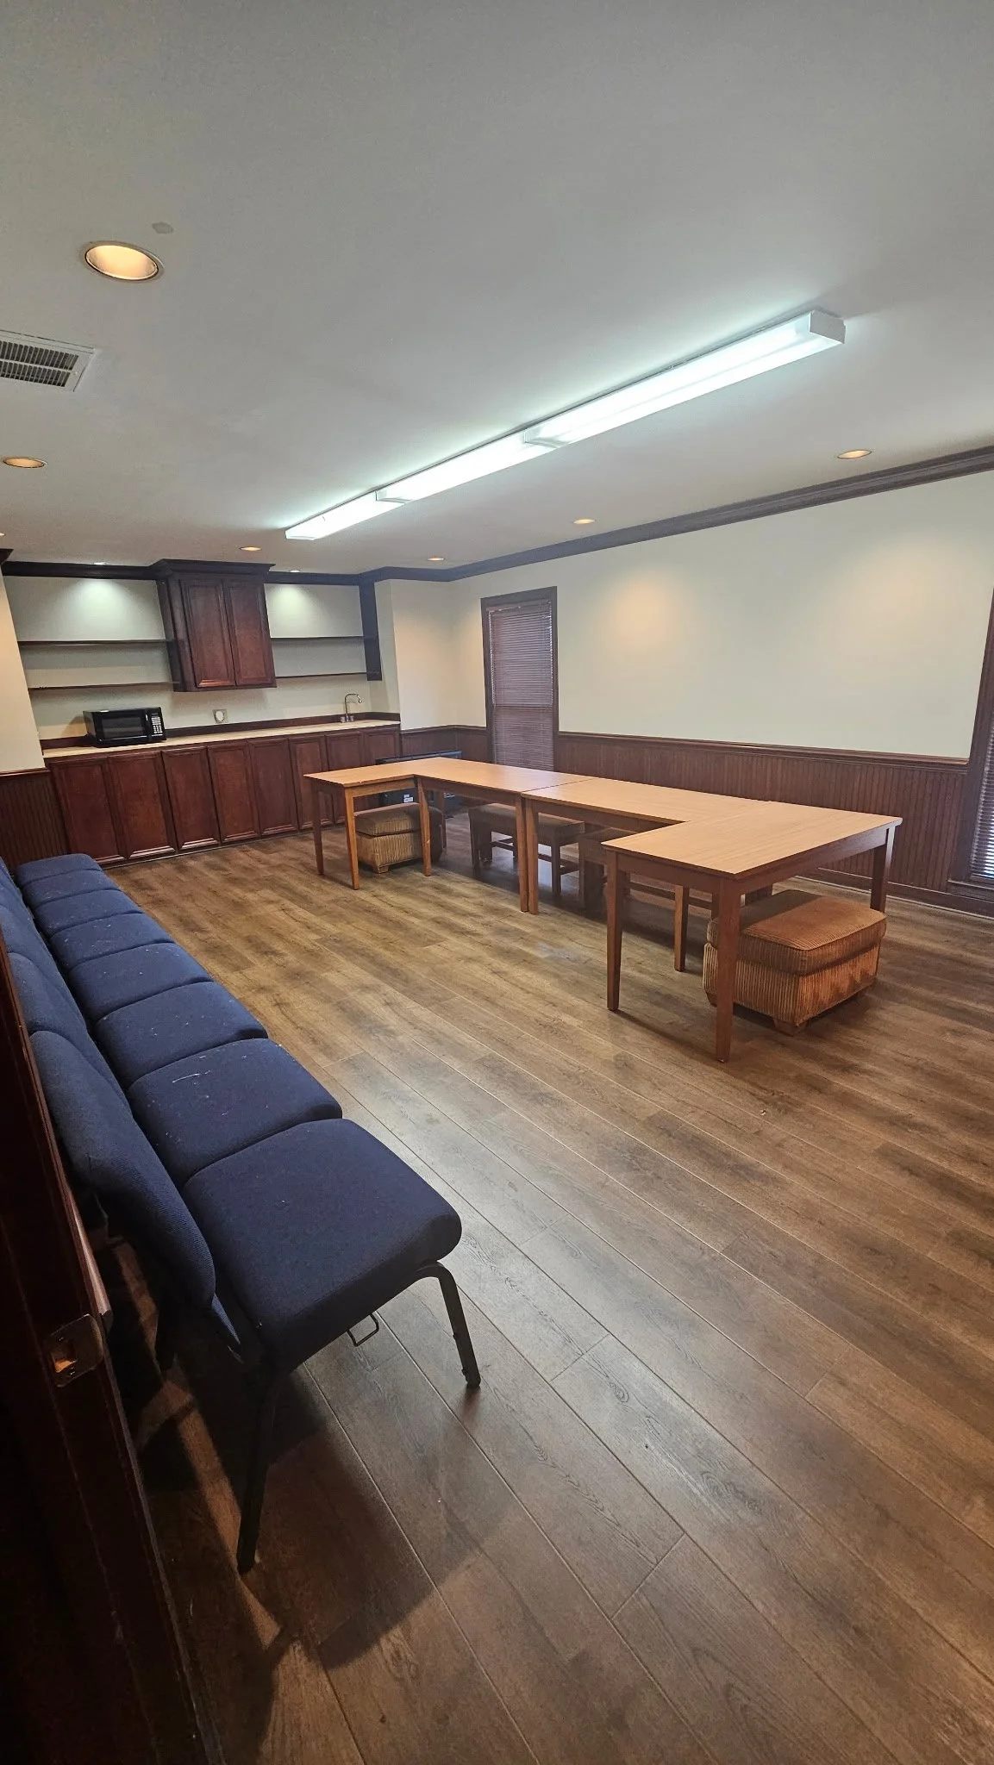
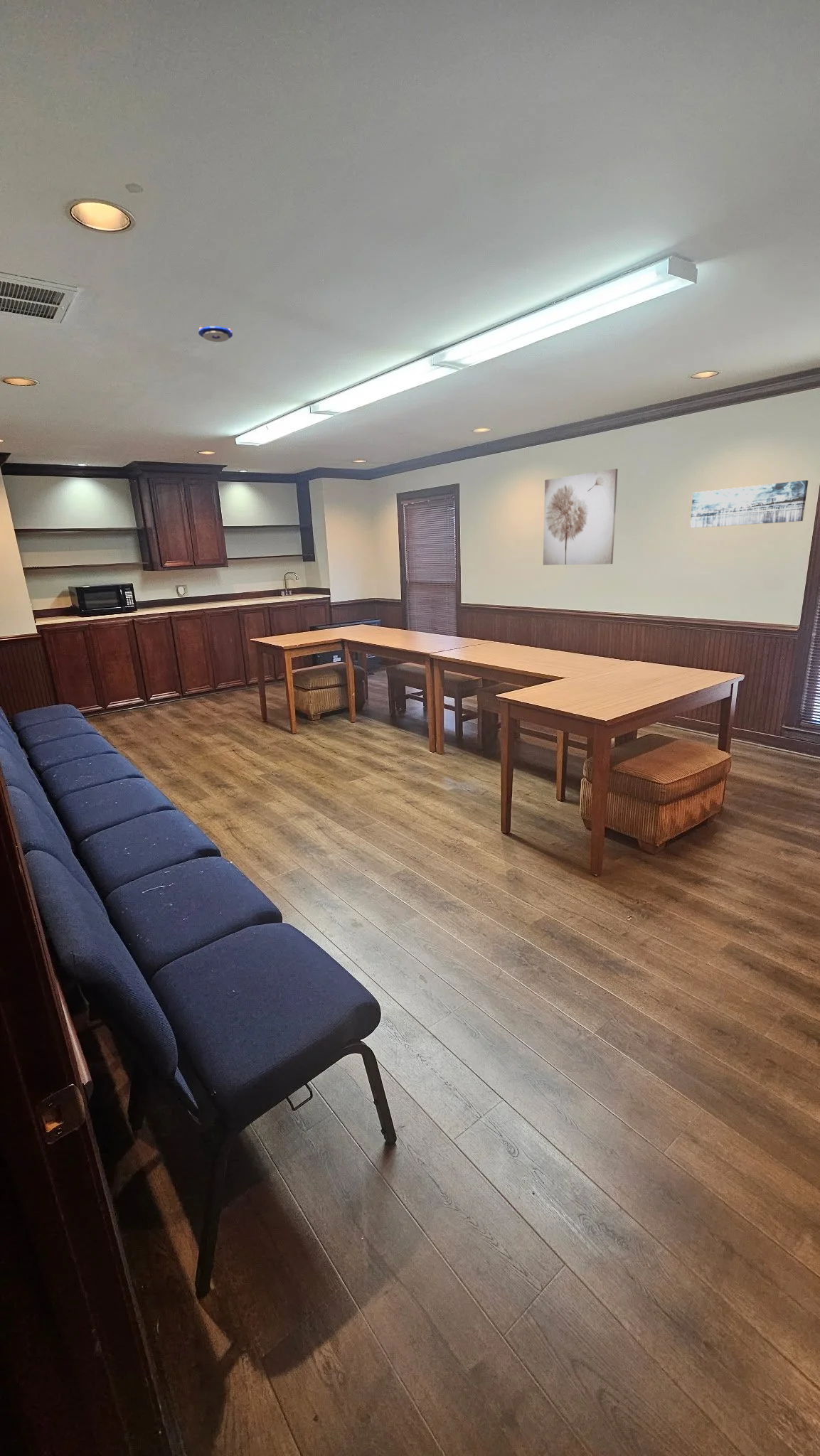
+ wall art [689,480,809,529]
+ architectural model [198,325,233,343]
+ wall art [543,468,619,566]
